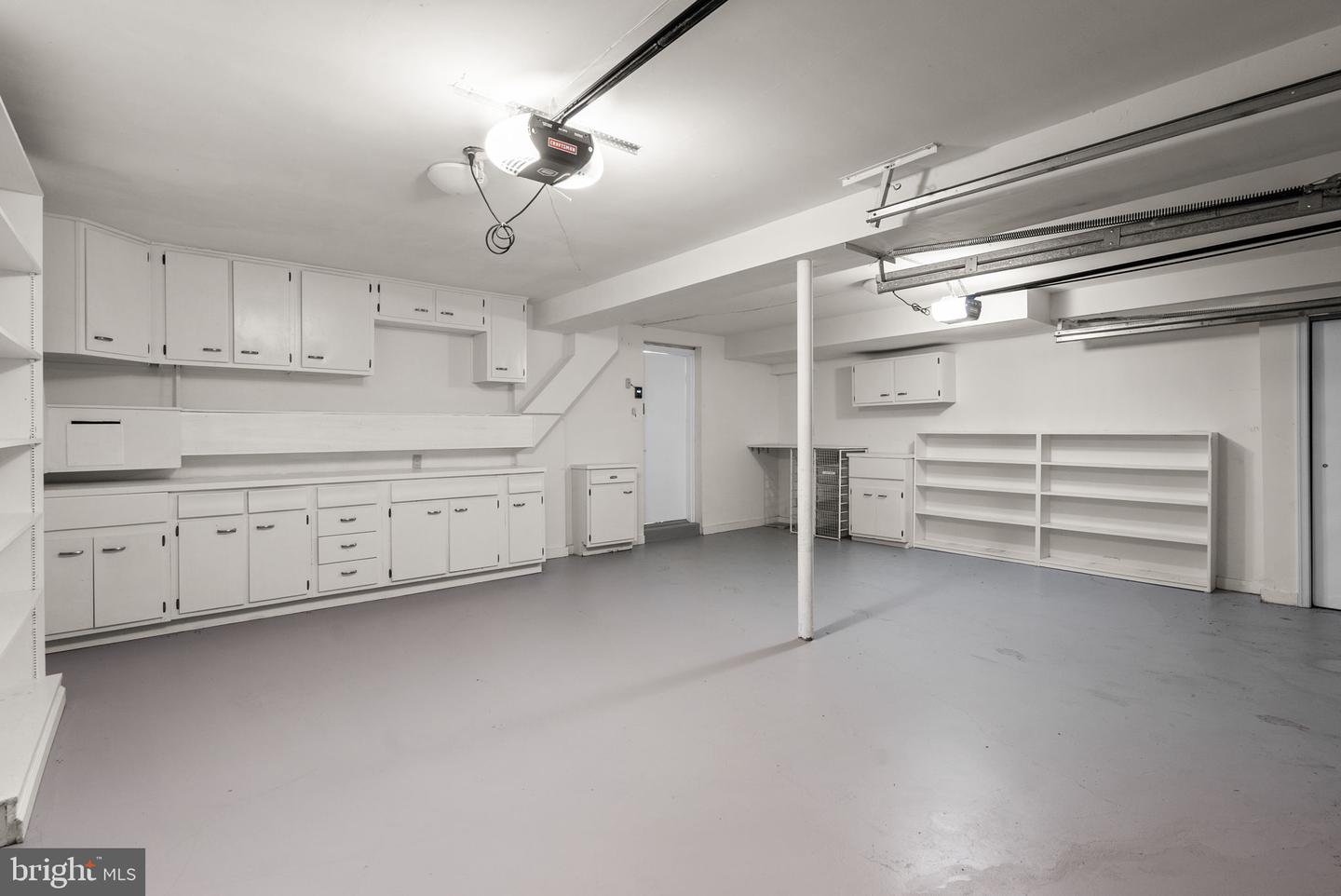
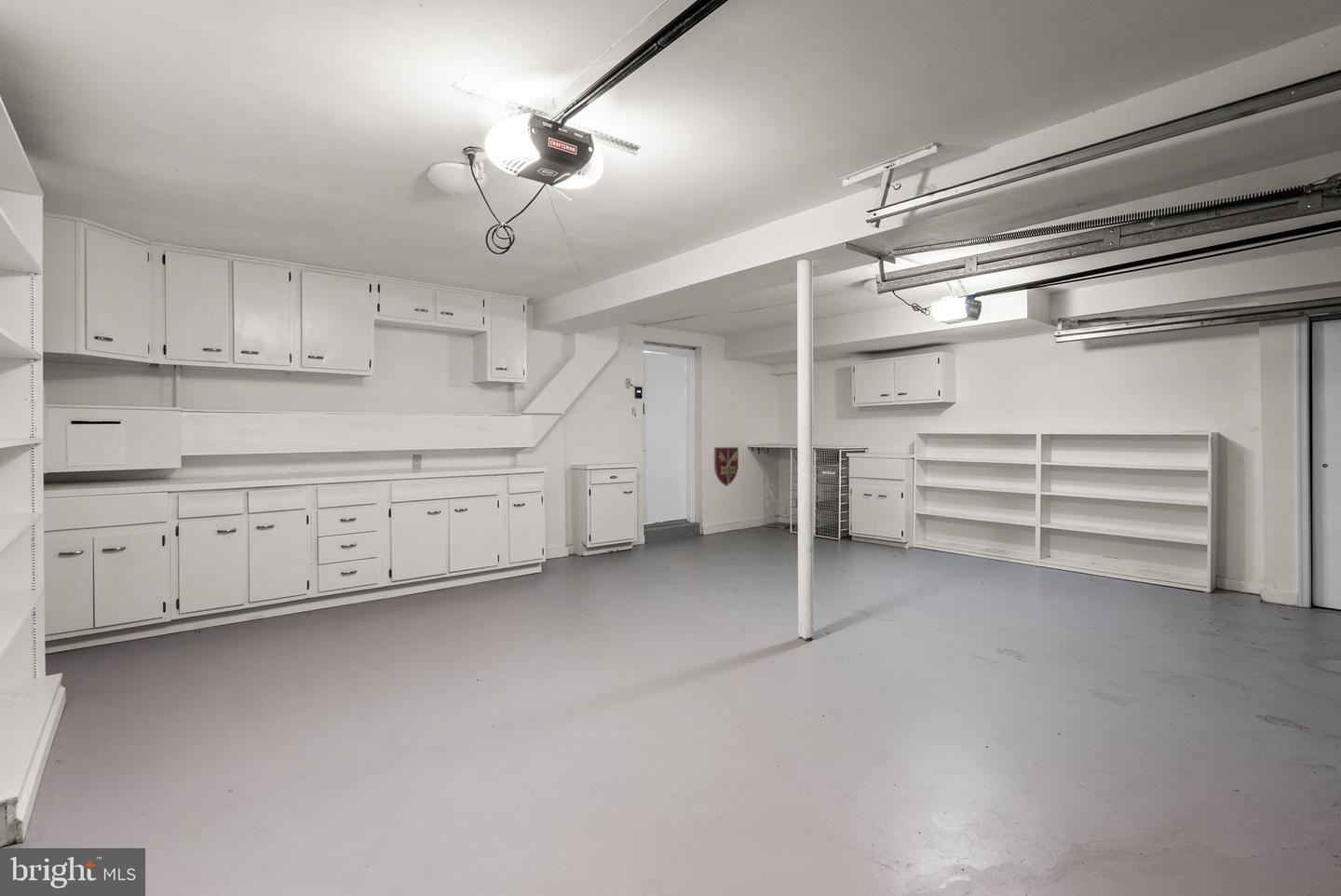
+ decorative shield [713,446,739,487]
